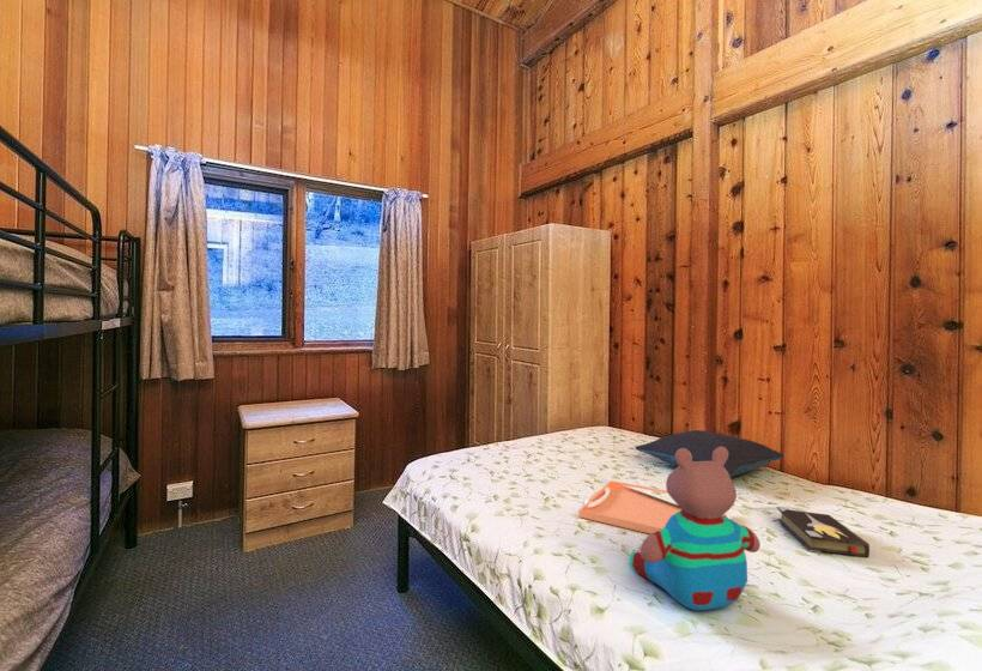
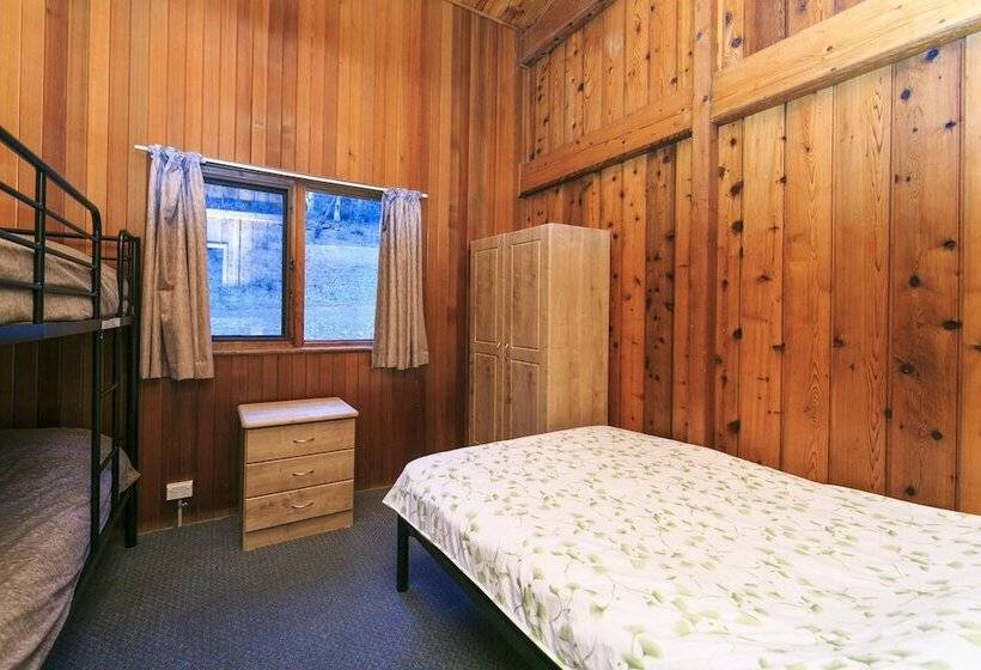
- hardback book [777,507,871,558]
- teddy bear [628,447,762,611]
- pillow [634,429,786,478]
- serving tray [578,479,732,534]
